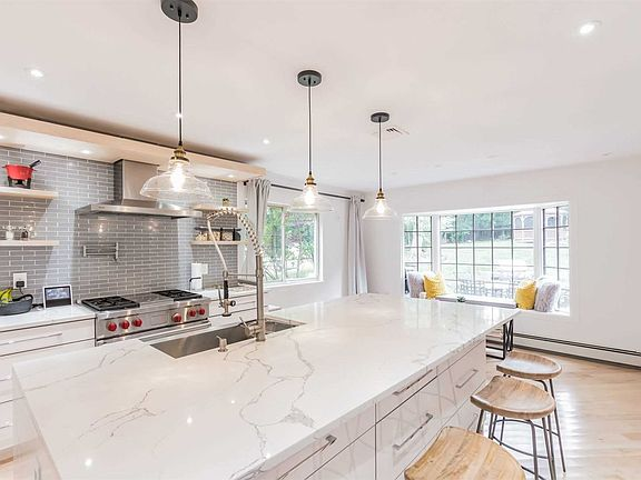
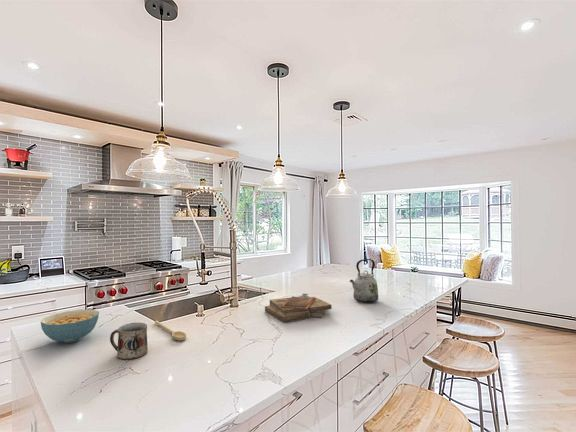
+ spoon [154,320,187,342]
+ cereal bowl [40,309,100,344]
+ mug [109,321,149,361]
+ clipboard [264,293,333,324]
+ kettle [349,258,380,304]
